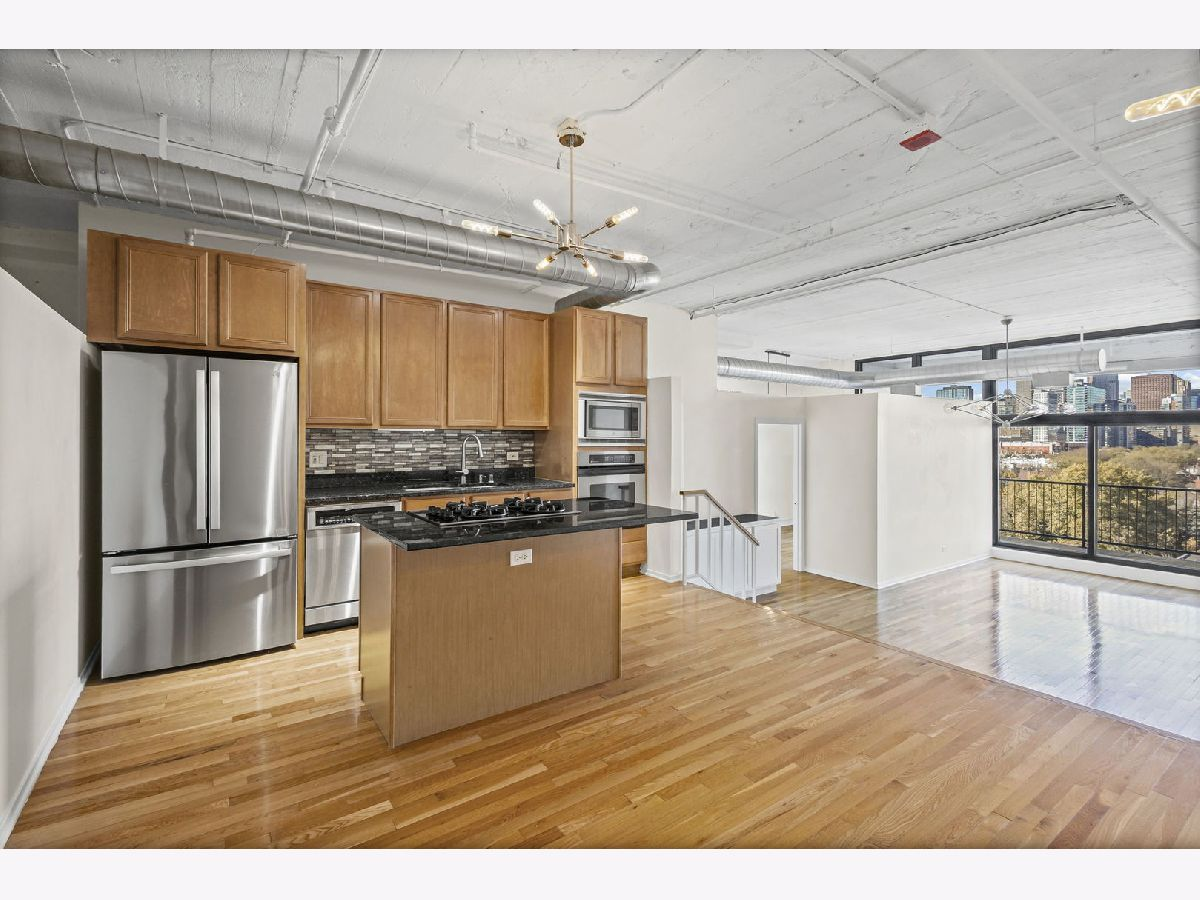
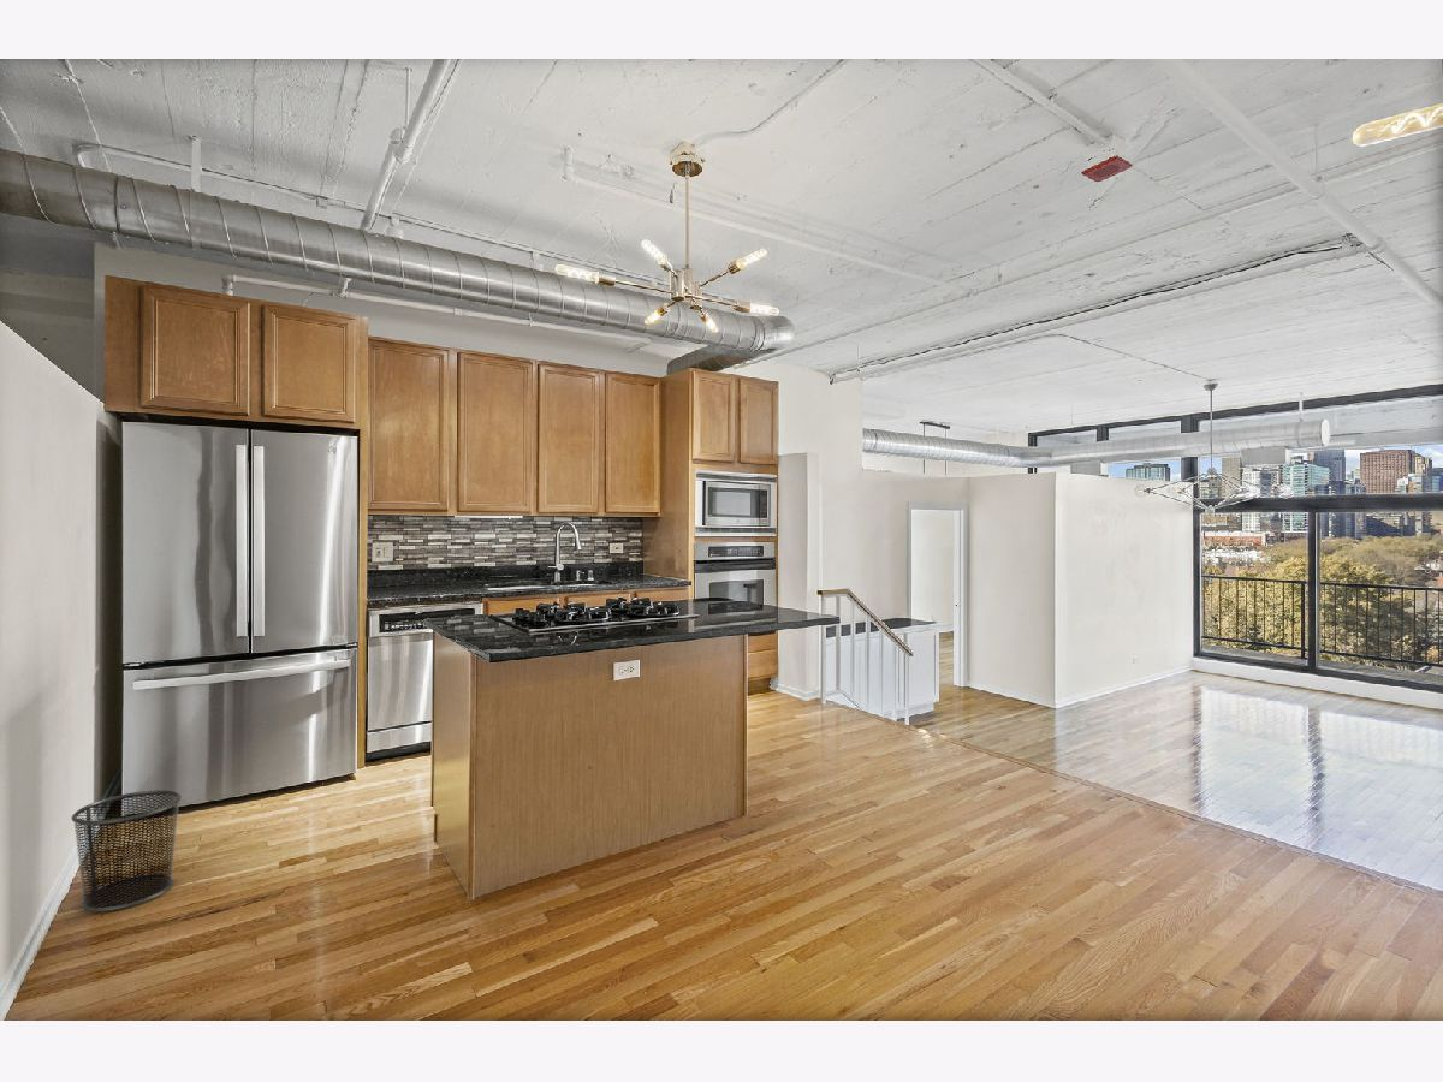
+ trash can [70,789,183,912]
